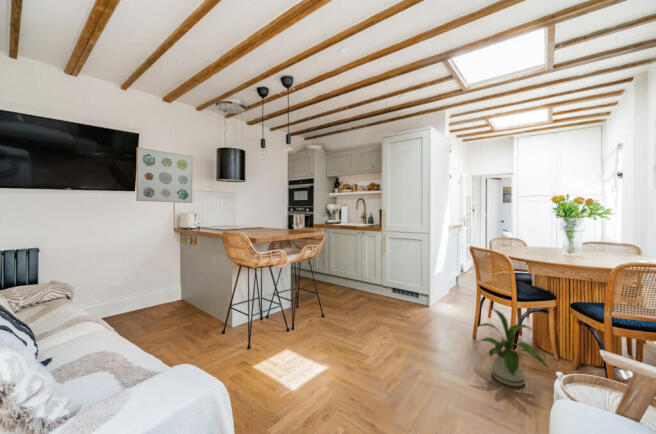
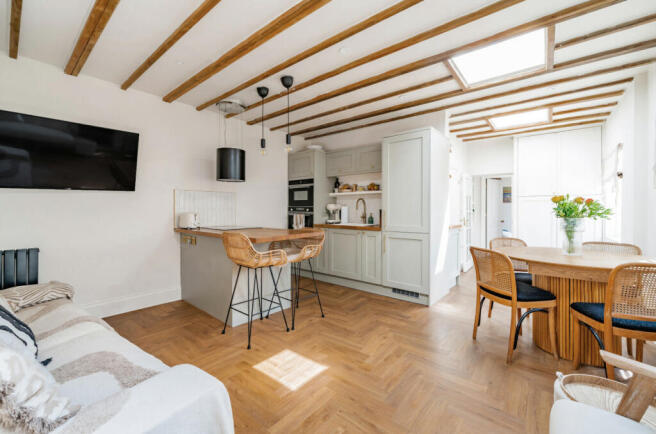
- house plant [475,307,550,387]
- wall art [135,146,193,204]
